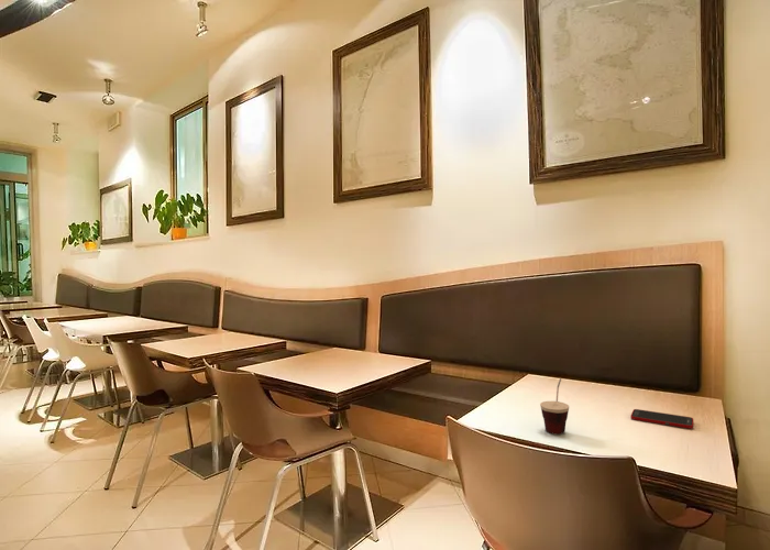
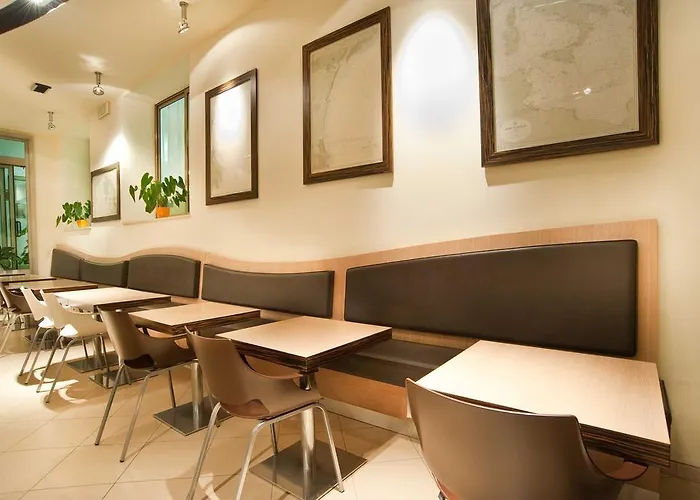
- cup [539,377,570,436]
- cell phone [630,408,694,430]
